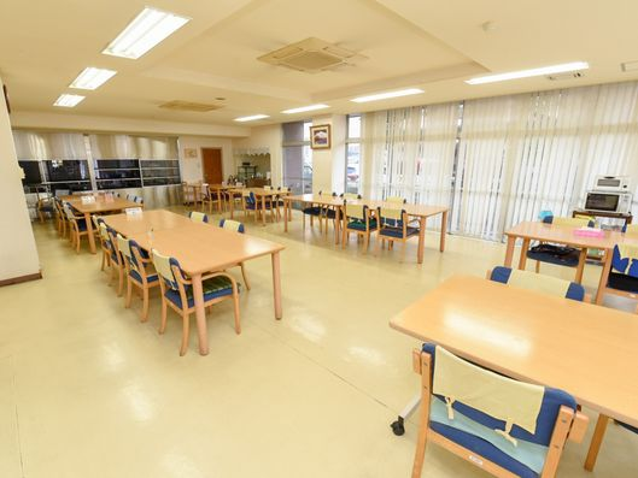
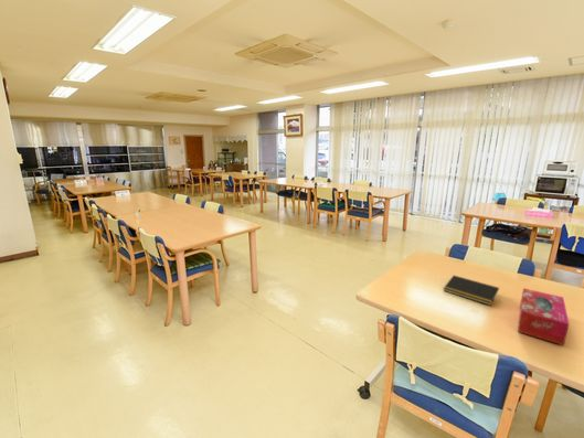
+ notepad [442,275,500,307]
+ tissue box [517,287,570,346]
